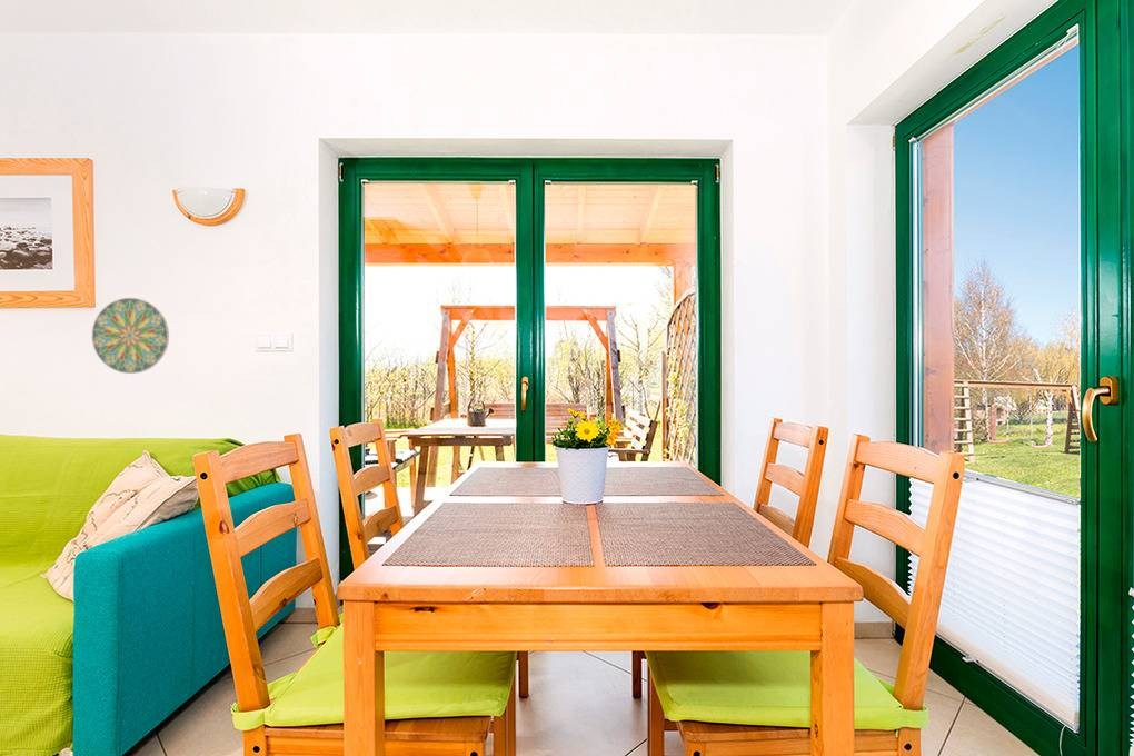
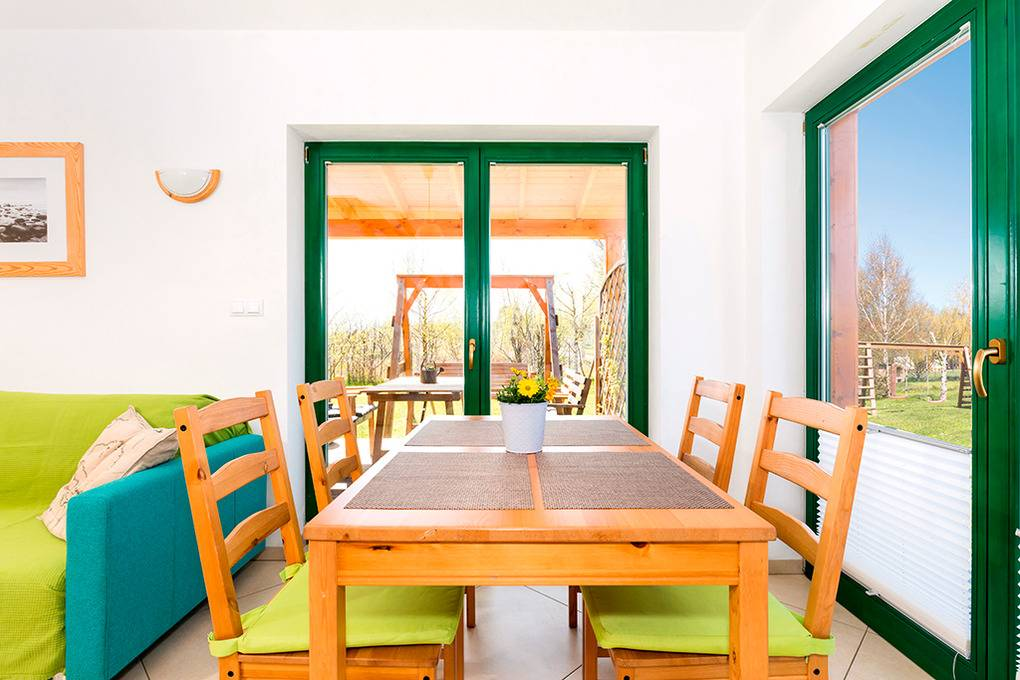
- decorative plate [91,297,170,375]
